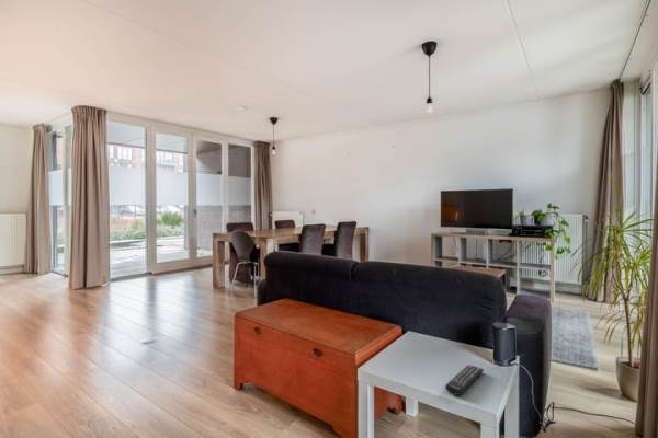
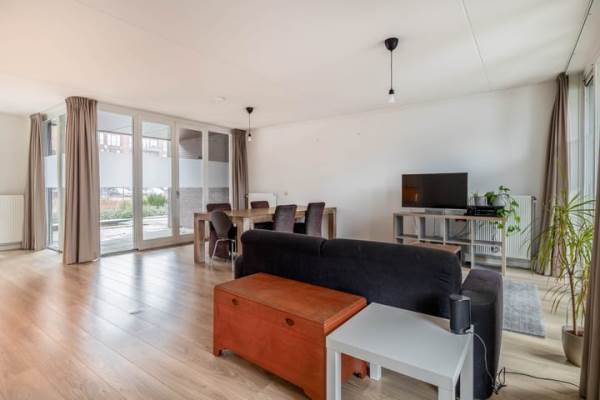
- remote control [444,364,485,396]
